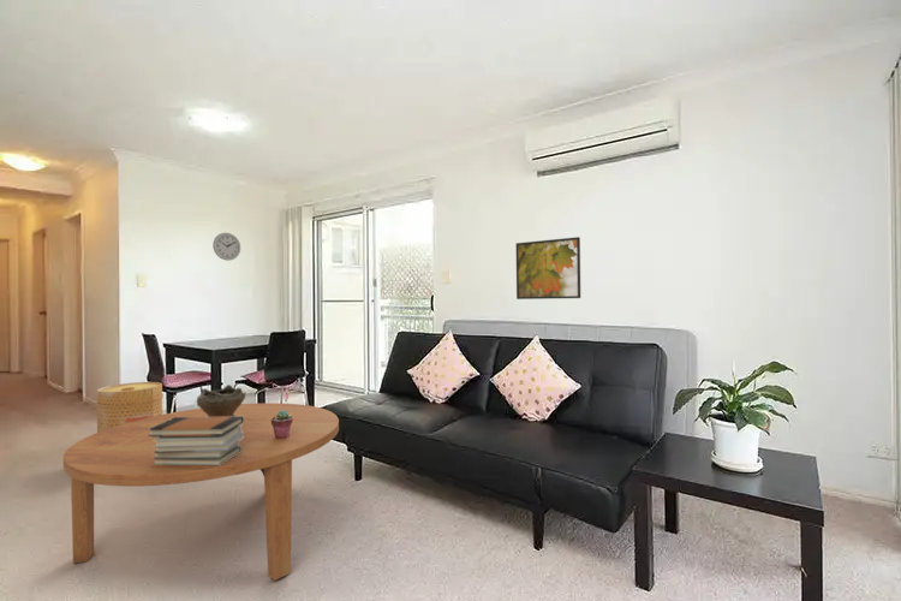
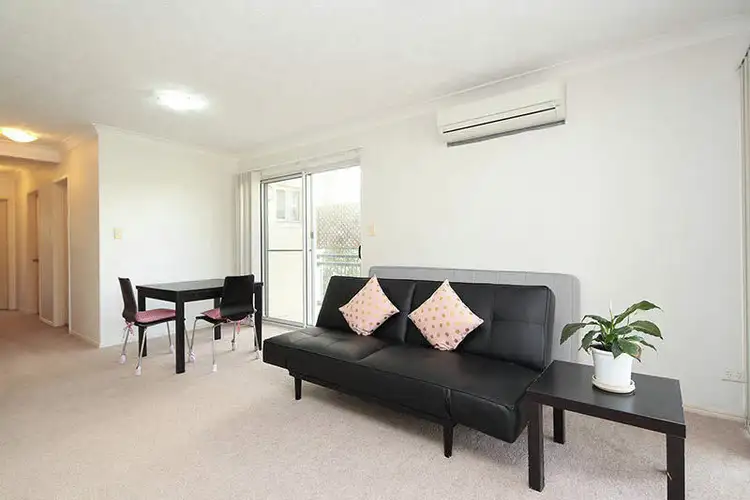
- basket [95,381,165,433]
- coffee table [62,401,340,582]
- book stack [148,416,244,465]
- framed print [515,236,581,300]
- potted succulent [272,410,293,439]
- decorative bowl [196,383,247,417]
- wall clock [211,232,241,262]
